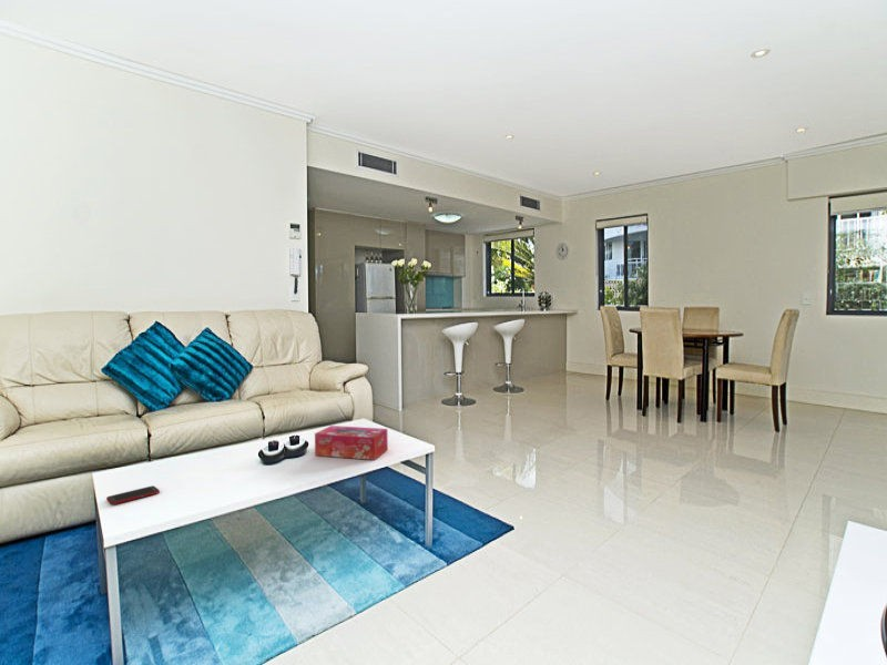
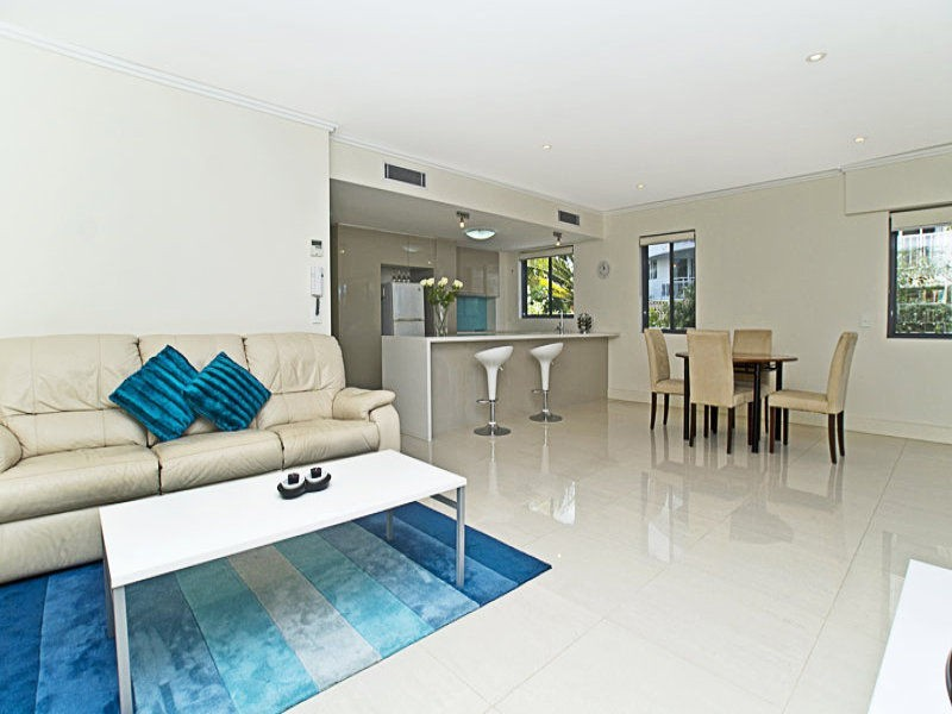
- cell phone [105,484,161,505]
- tissue box [314,424,389,461]
